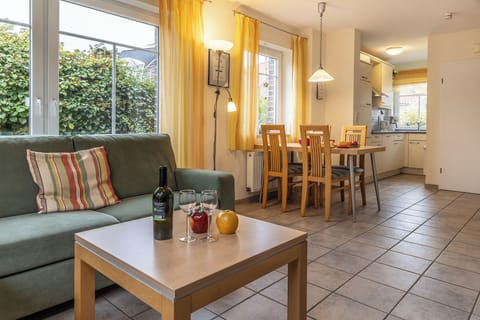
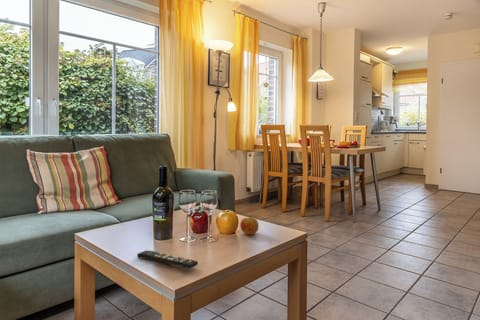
+ apple [239,214,260,235]
+ remote control [136,249,199,270]
